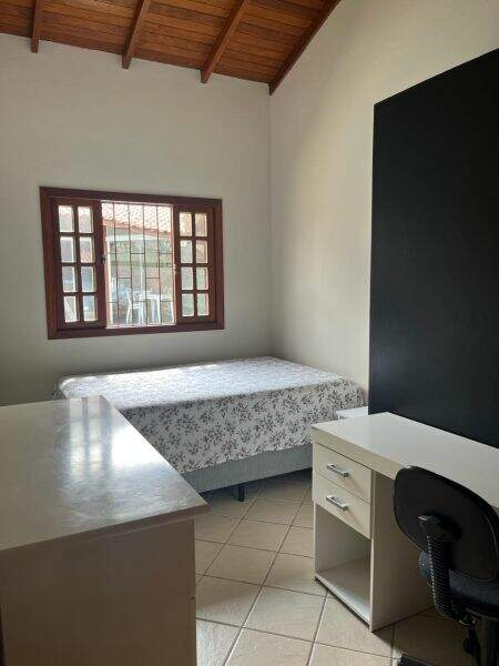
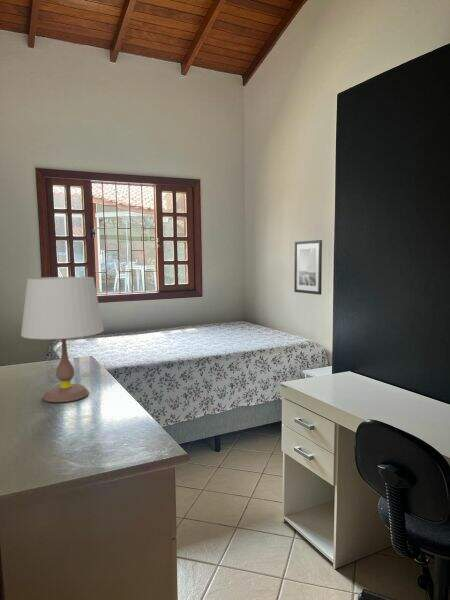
+ table lamp [20,276,105,403]
+ wall art [293,239,323,296]
